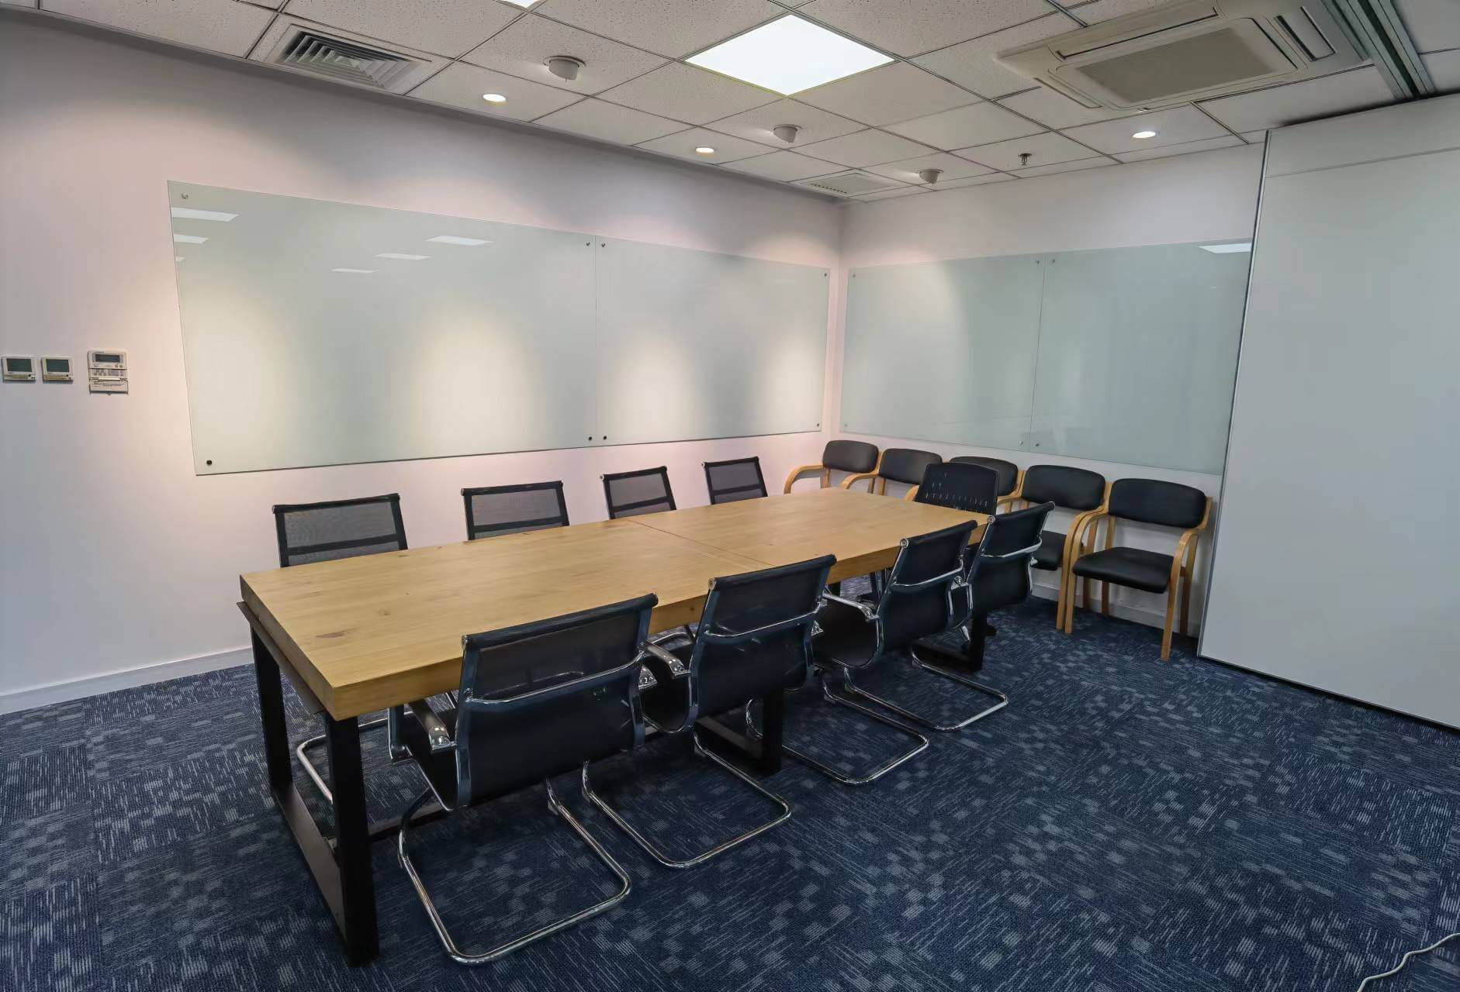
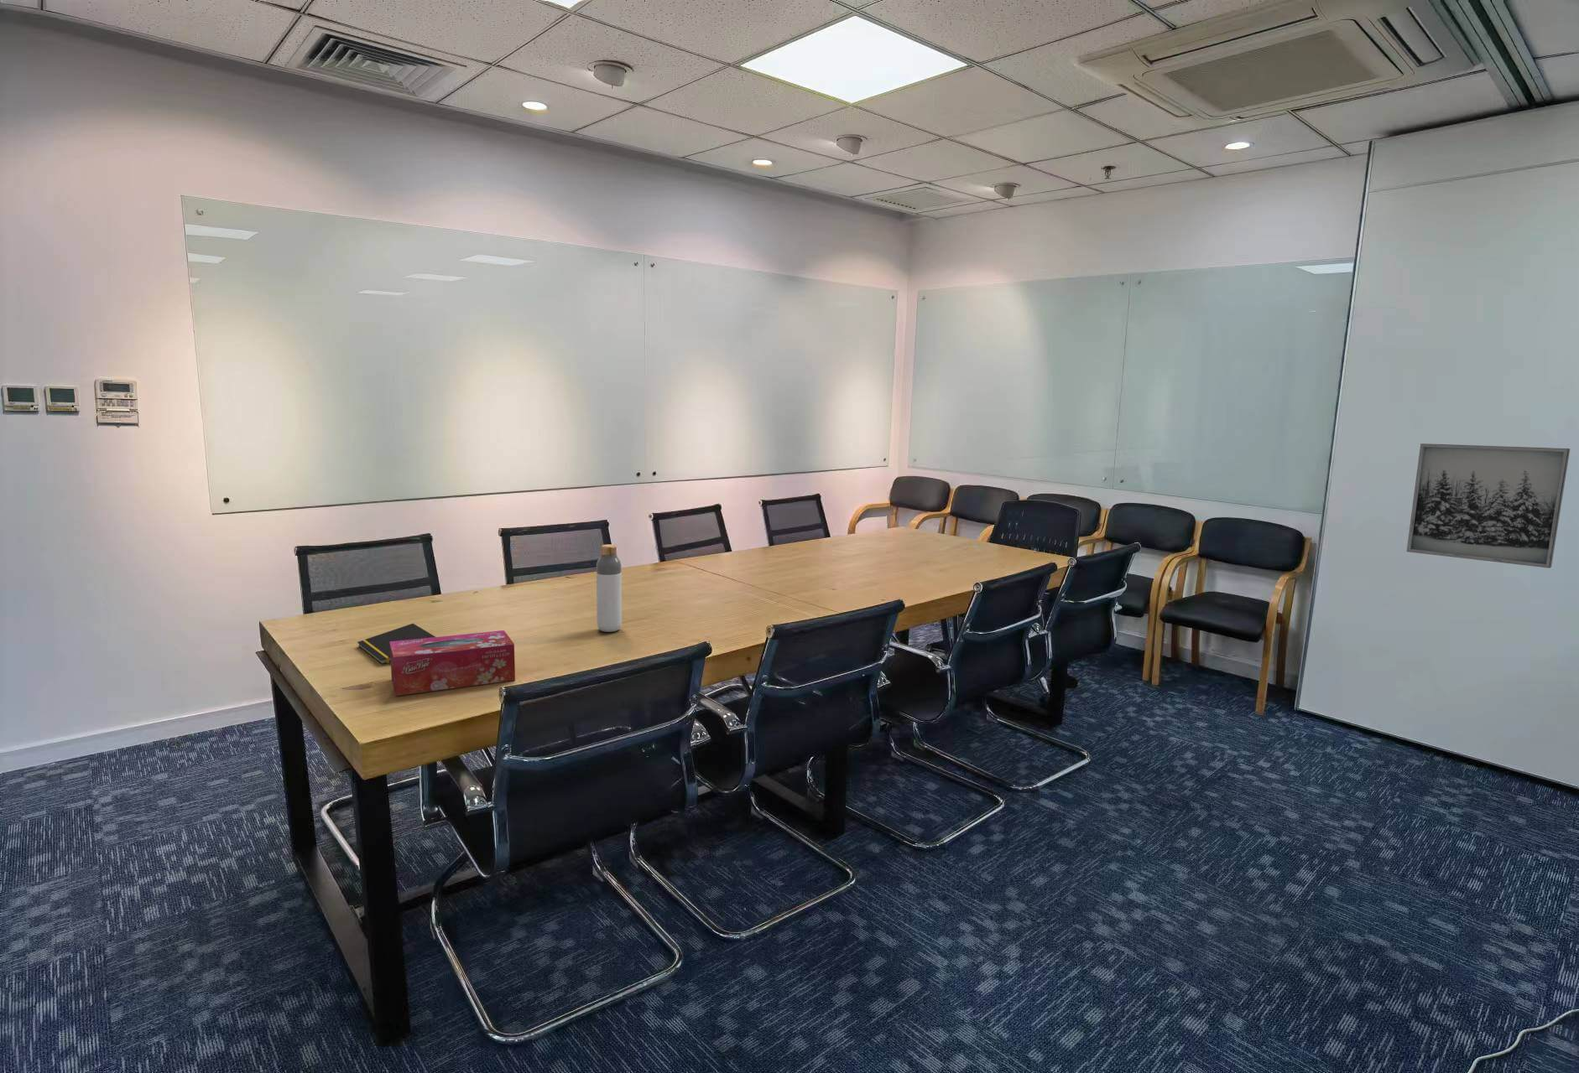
+ notepad [357,623,436,665]
+ bottle [595,544,623,632]
+ wall art [1406,443,1571,569]
+ tissue box [391,630,516,697]
